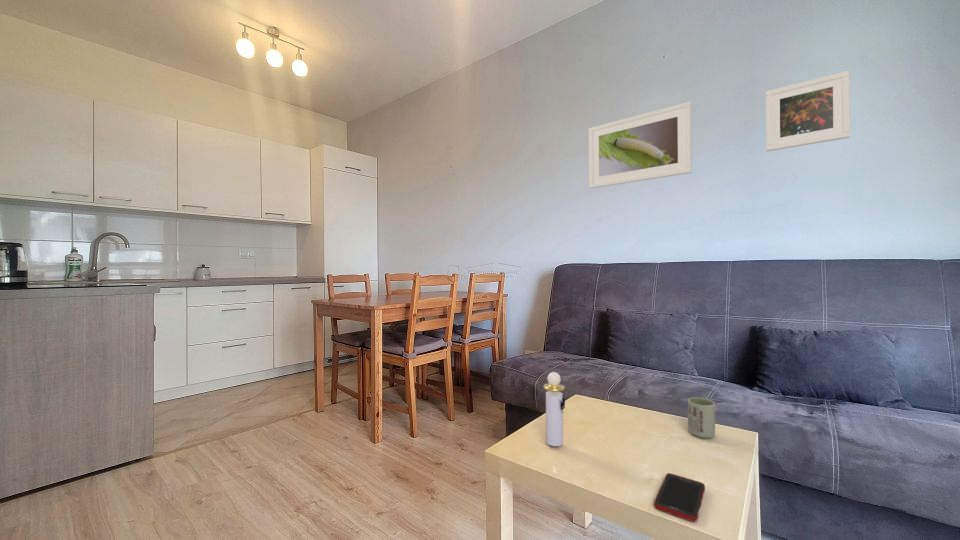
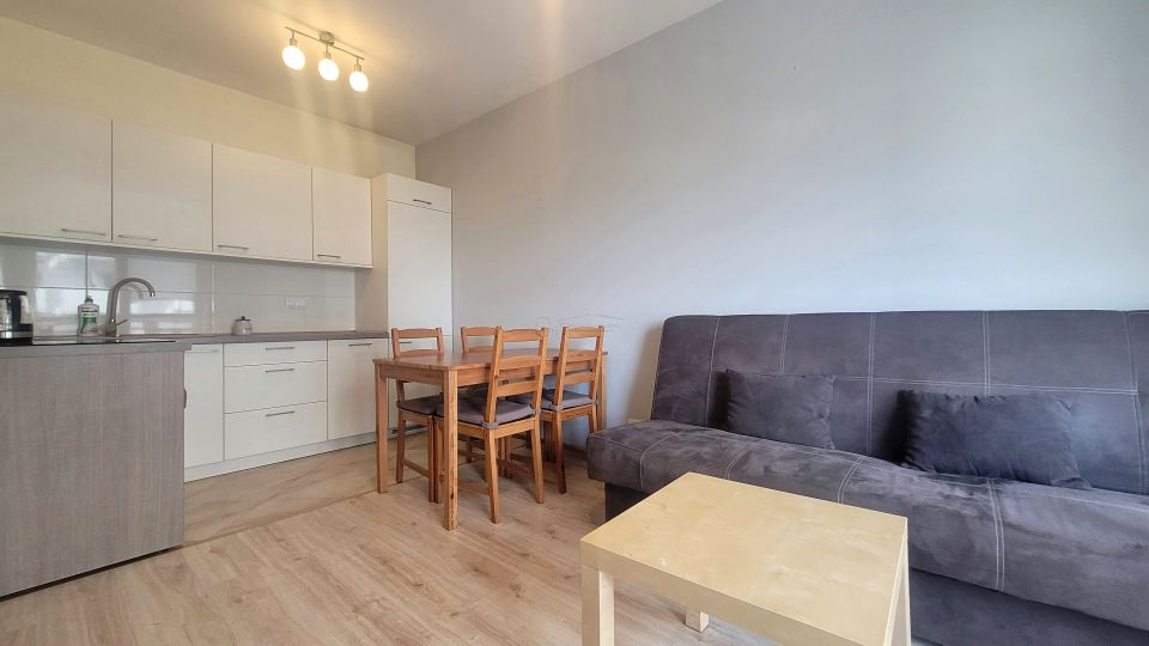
- perfume bottle [542,371,566,447]
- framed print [588,101,693,189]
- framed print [765,70,851,152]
- cell phone [653,472,706,523]
- cup [687,396,716,440]
